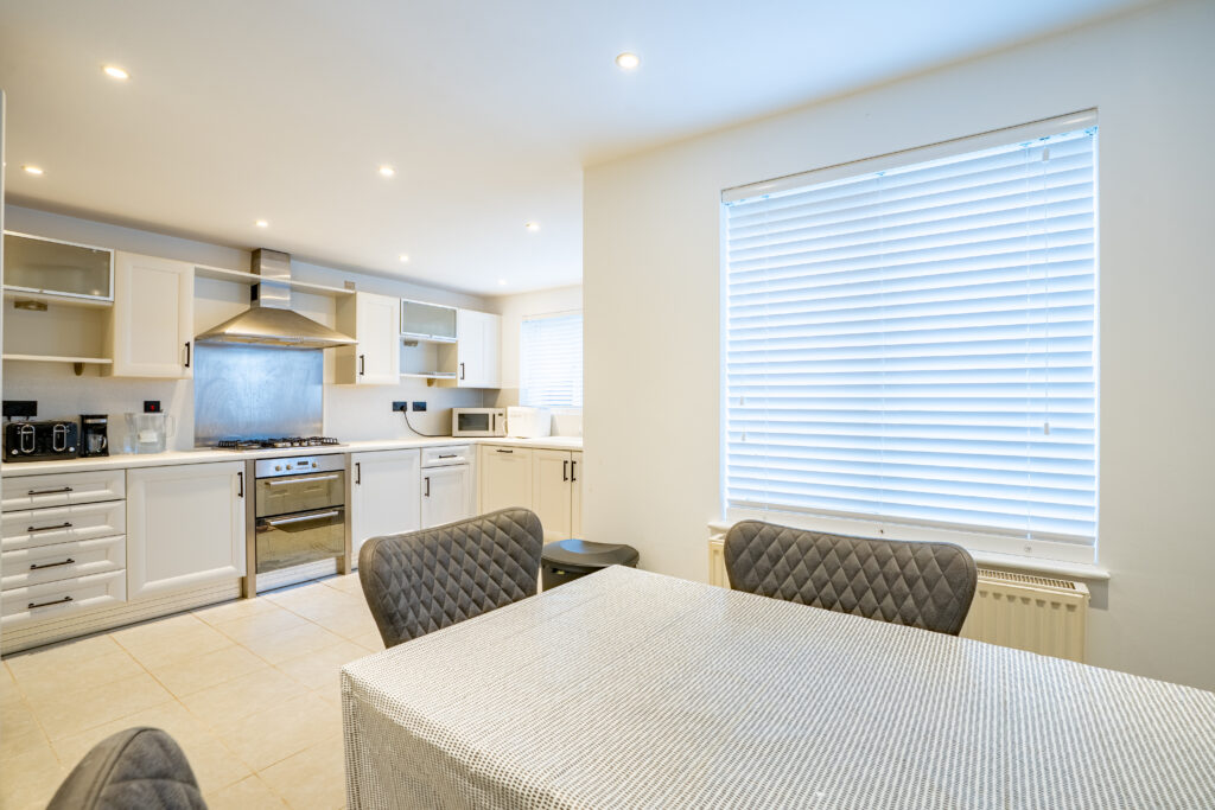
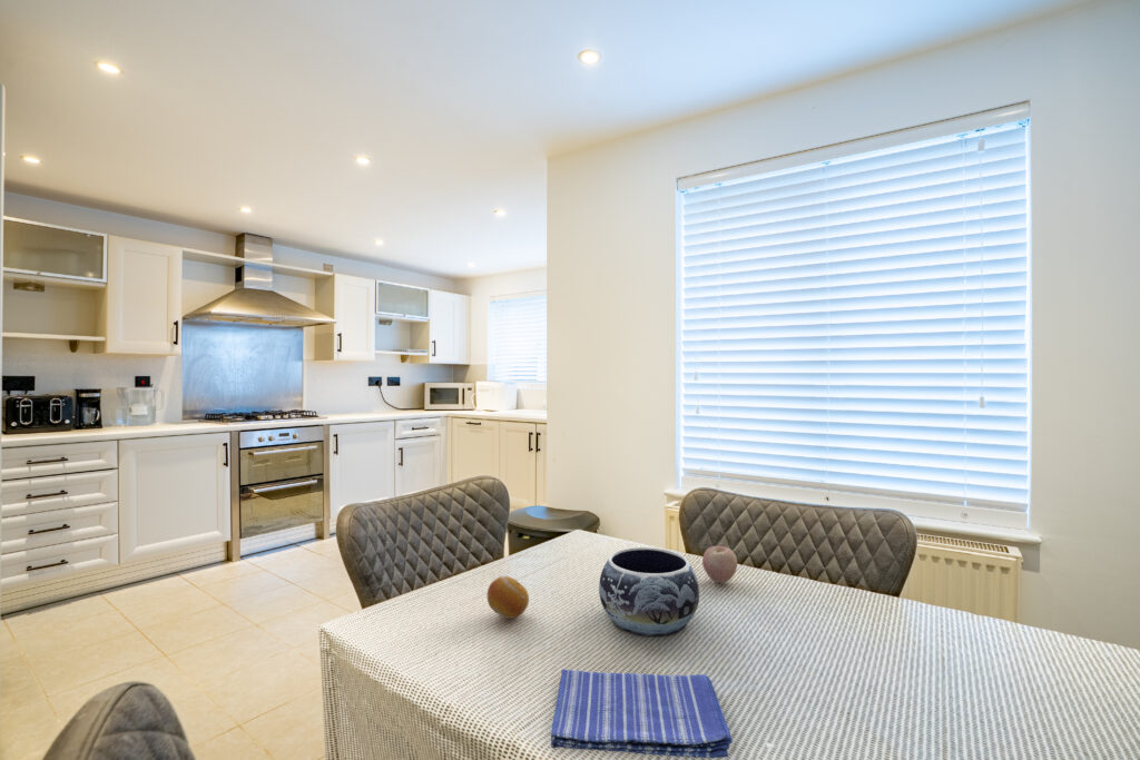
+ fruit [487,575,530,620]
+ apple [701,545,738,584]
+ decorative bowl [598,546,700,638]
+ dish towel [550,669,734,759]
